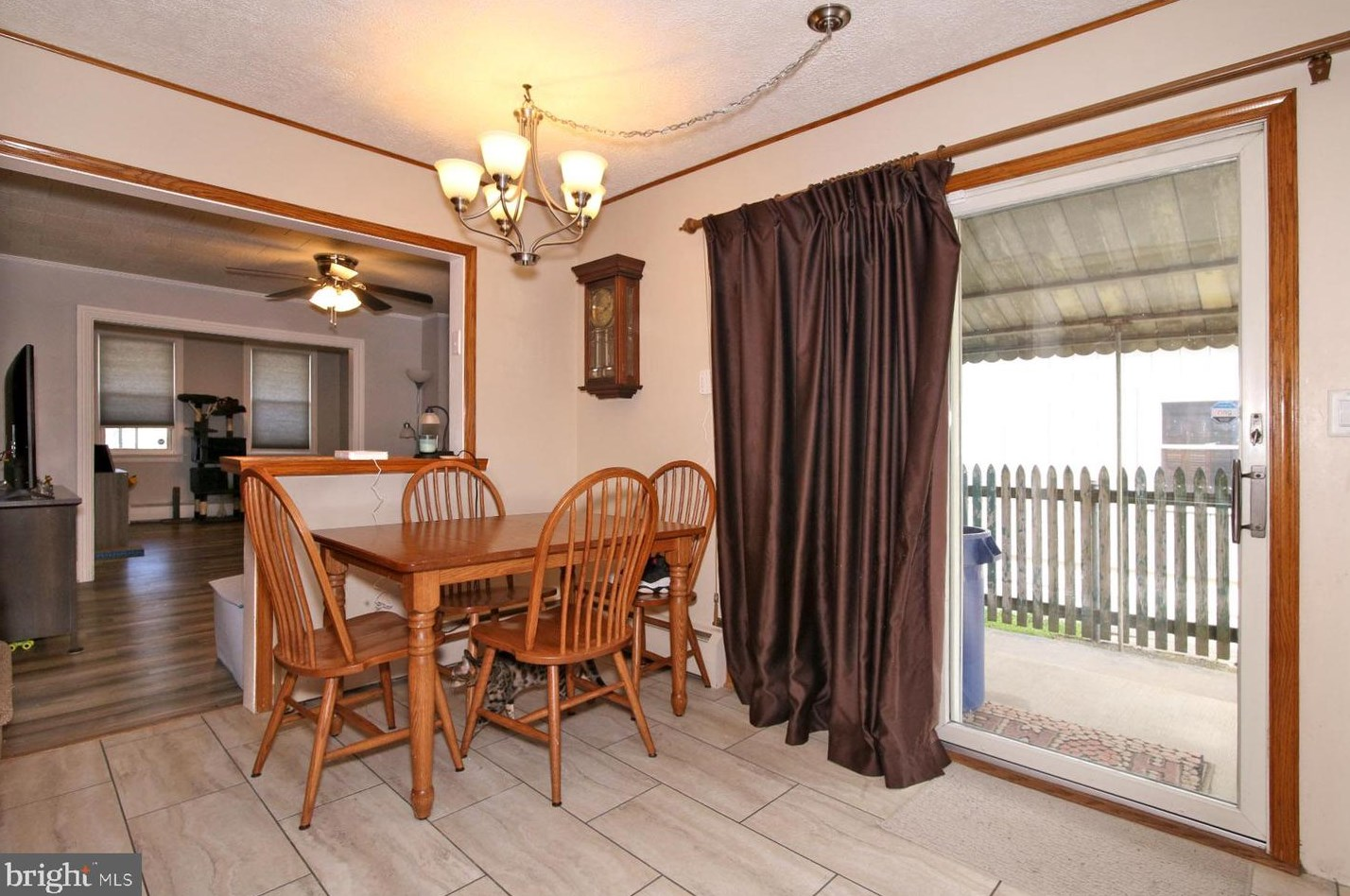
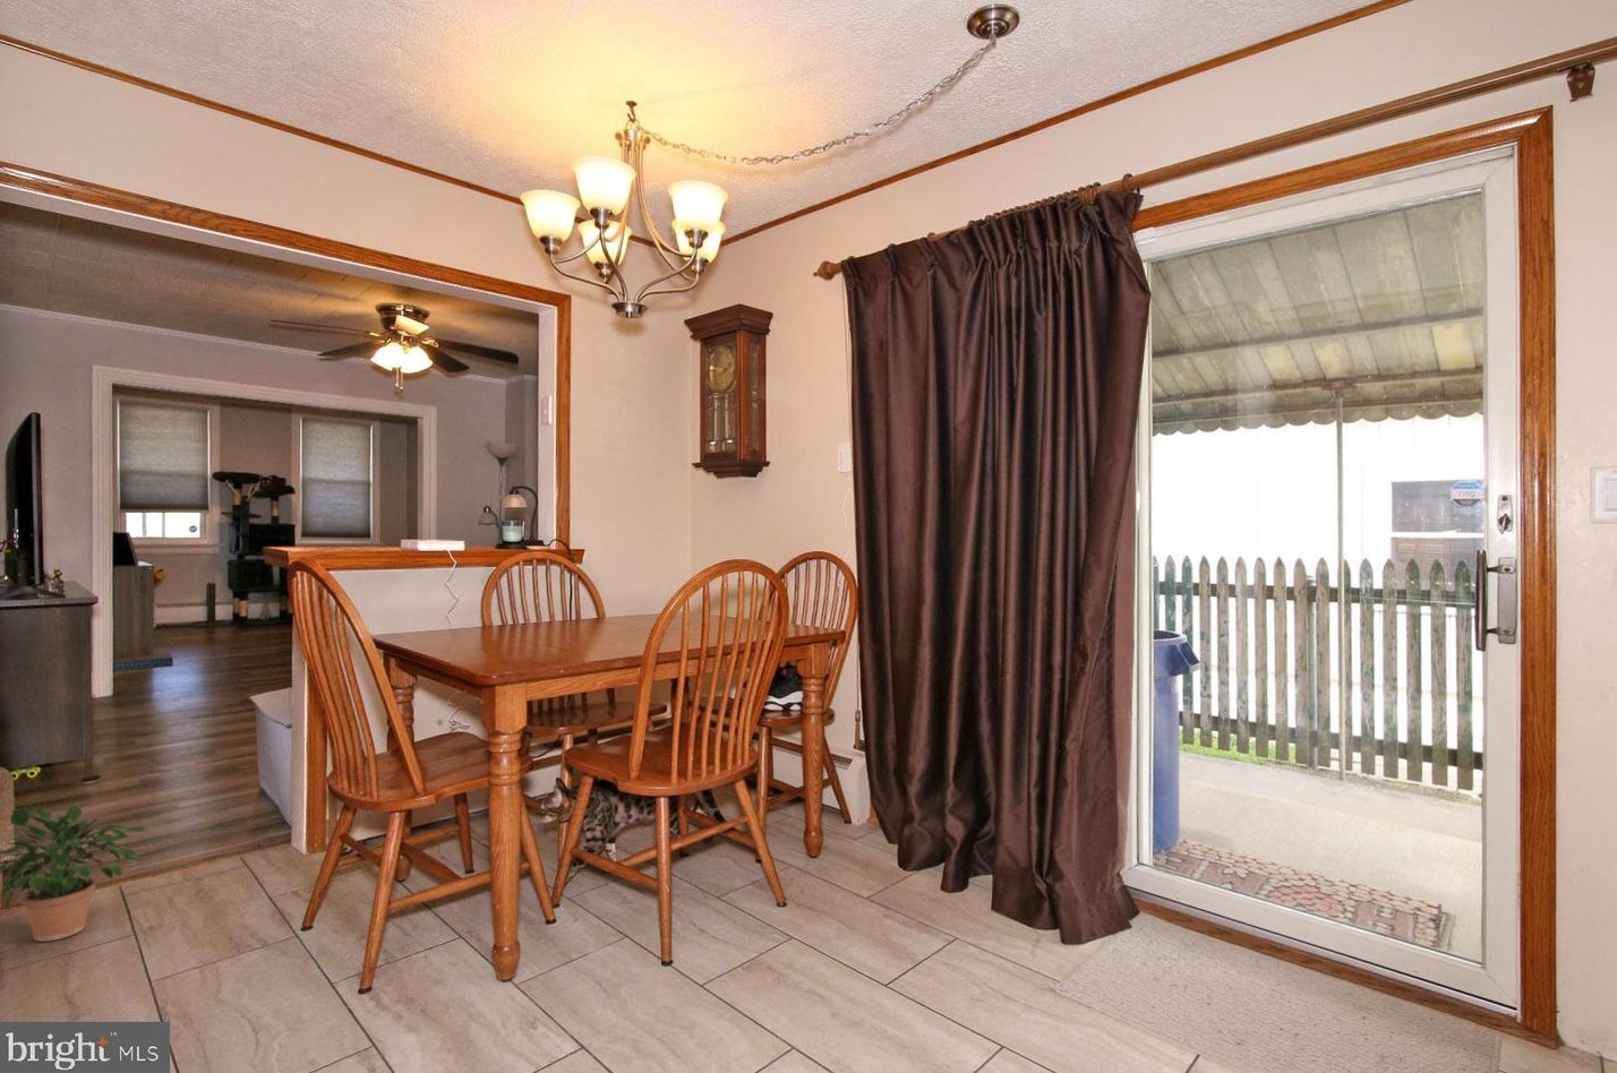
+ potted plant [0,802,150,942]
